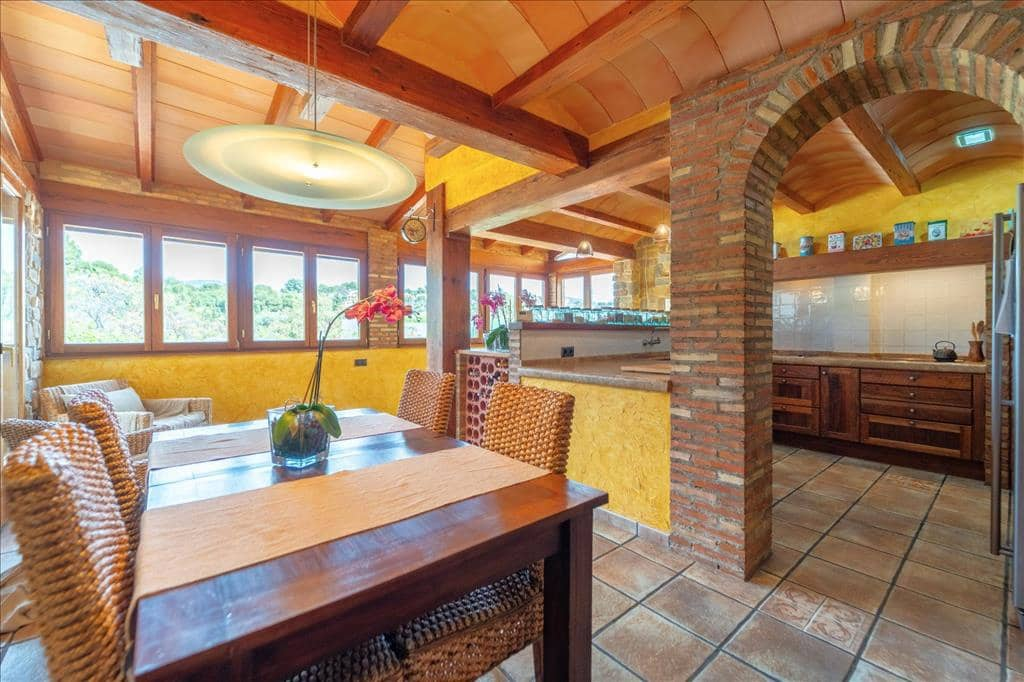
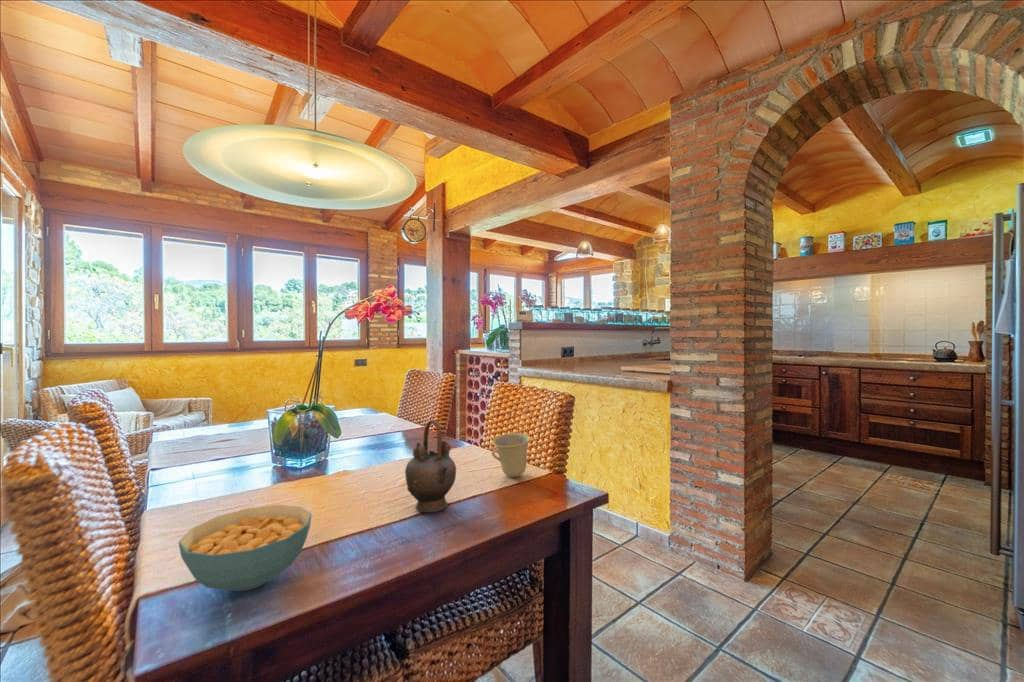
+ cereal bowl [178,504,313,592]
+ cup [491,432,532,478]
+ teapot [404,419,457,513]
